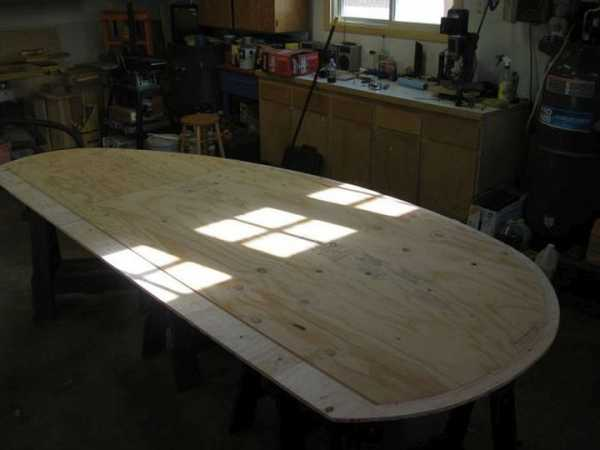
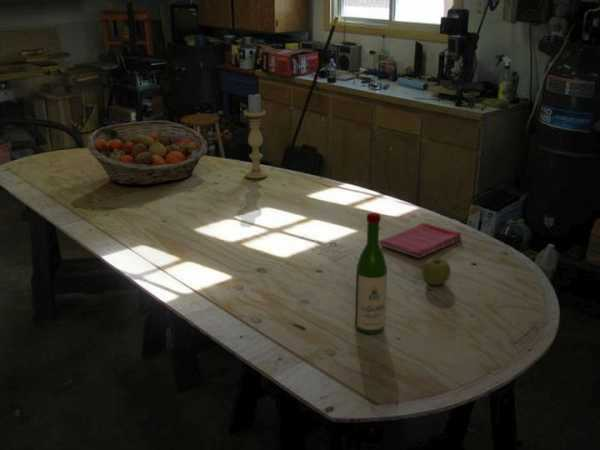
+ apple [421,257,452,286]
+ dish towel [378,222,462,259]
+ fruit basket [87,120,209,186]
+ wine bottle [354,212,388,335]
+ candle holder [243,93,269,179]
